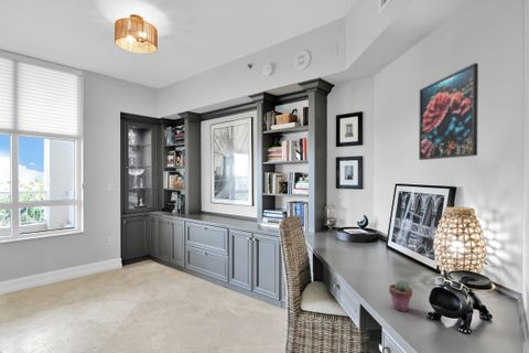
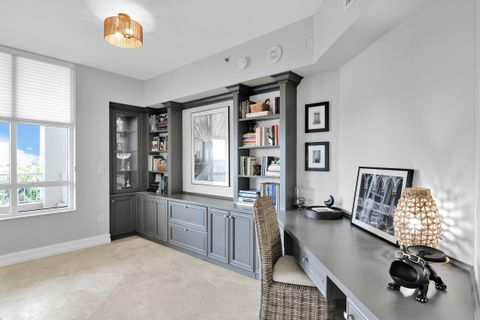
- potted succulent [388,279,413,312]
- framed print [418,62,479,161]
